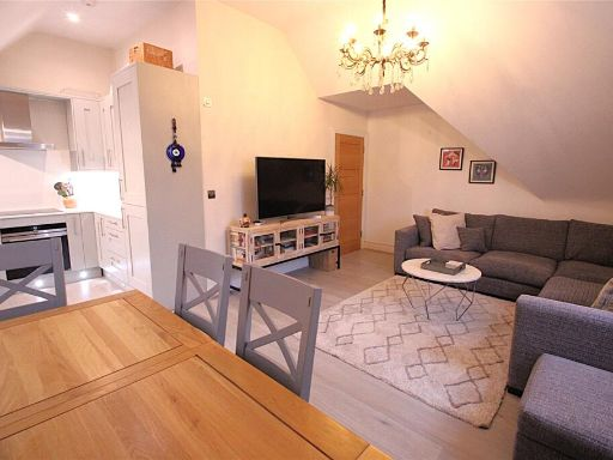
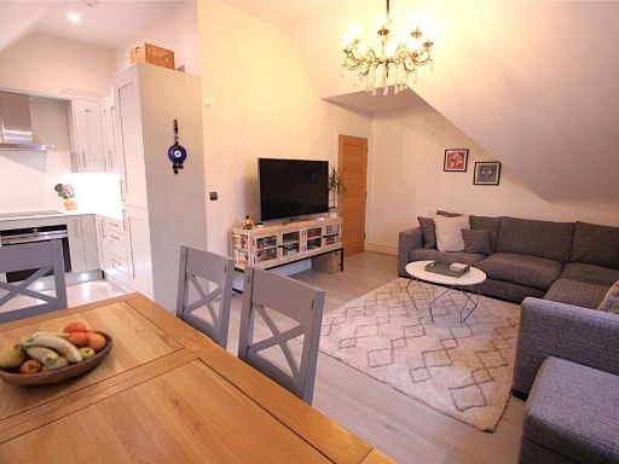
+ fruit bowl [0,321,114,387]
